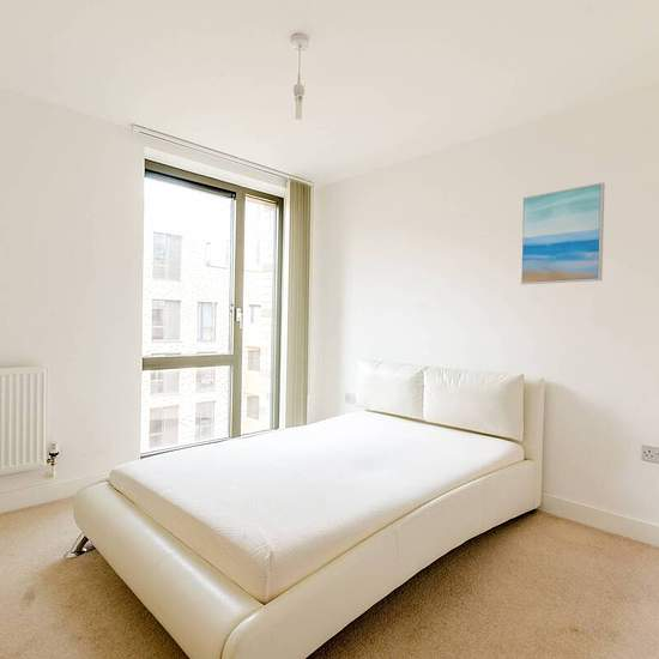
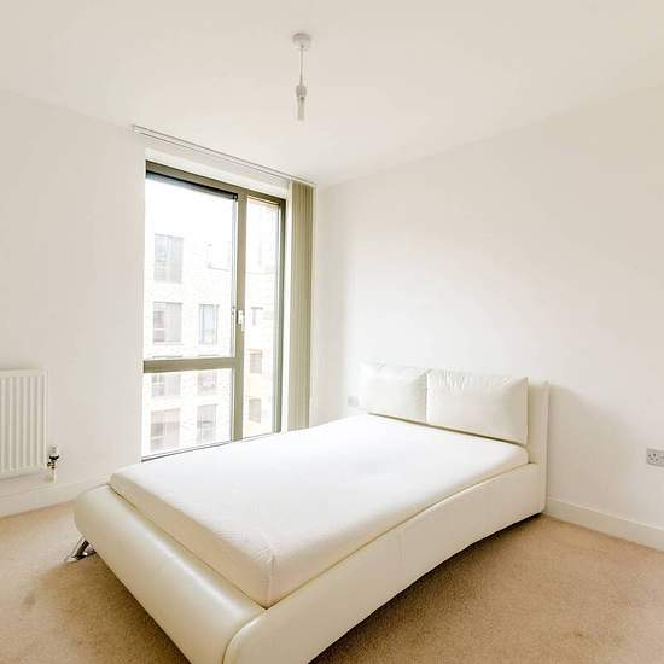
- wall art [519,181,606,285]
